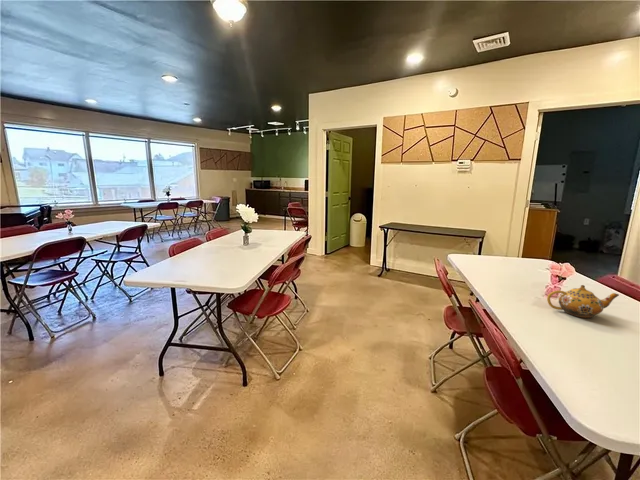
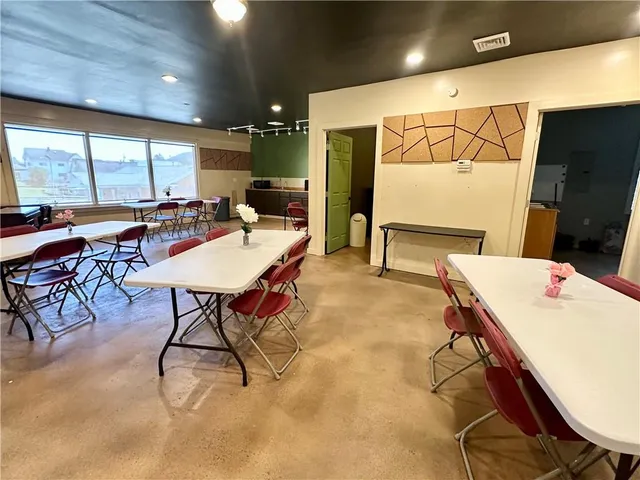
- teapot [546,284,620,319]
